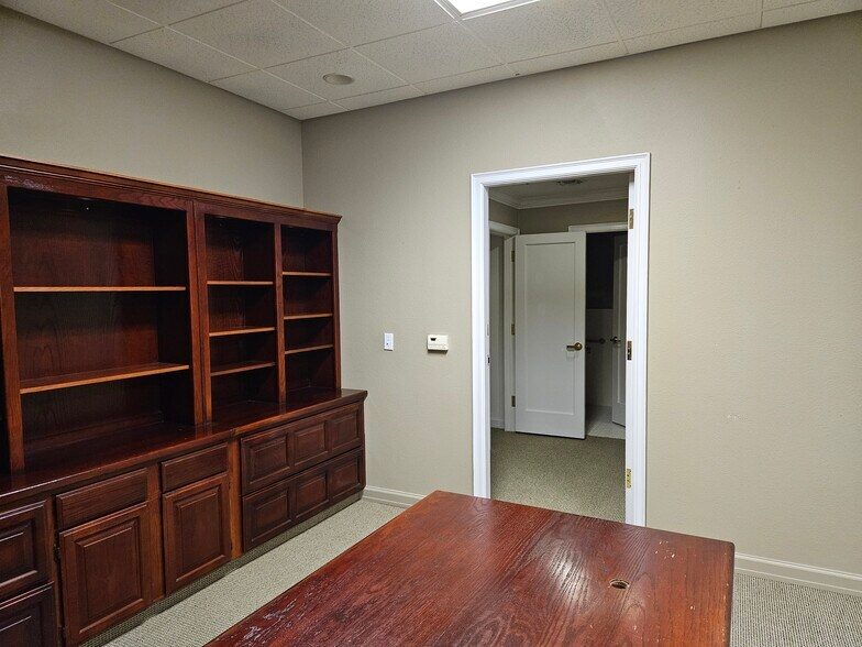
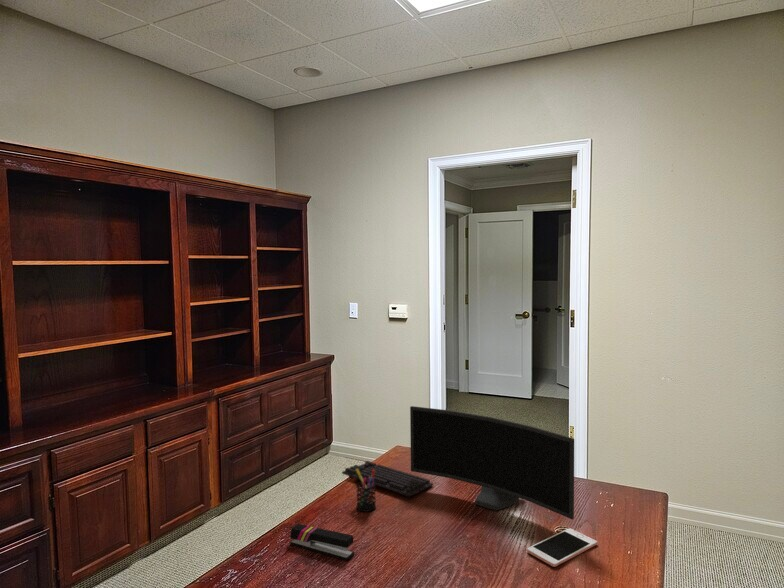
+ stapler [289,523,355,561]
+ keyboard [341,460,434,498]
+ monitor [409,405,575,521]
+ cell phone [526,527,598,568]
+ pen holder [355,468,377,513]
